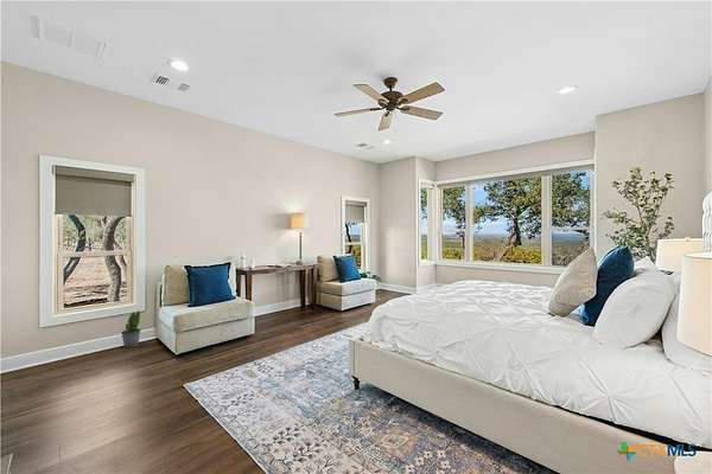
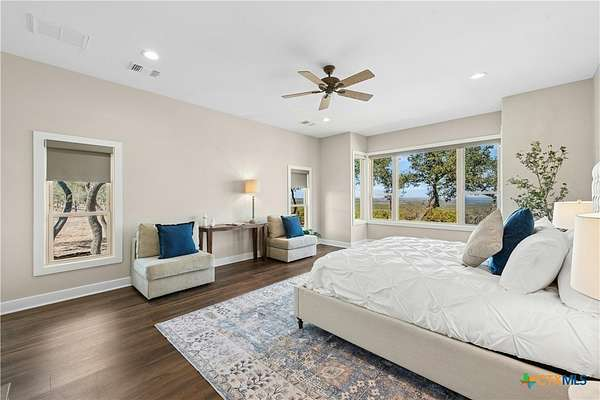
- potted plant [120,309,142,348]
